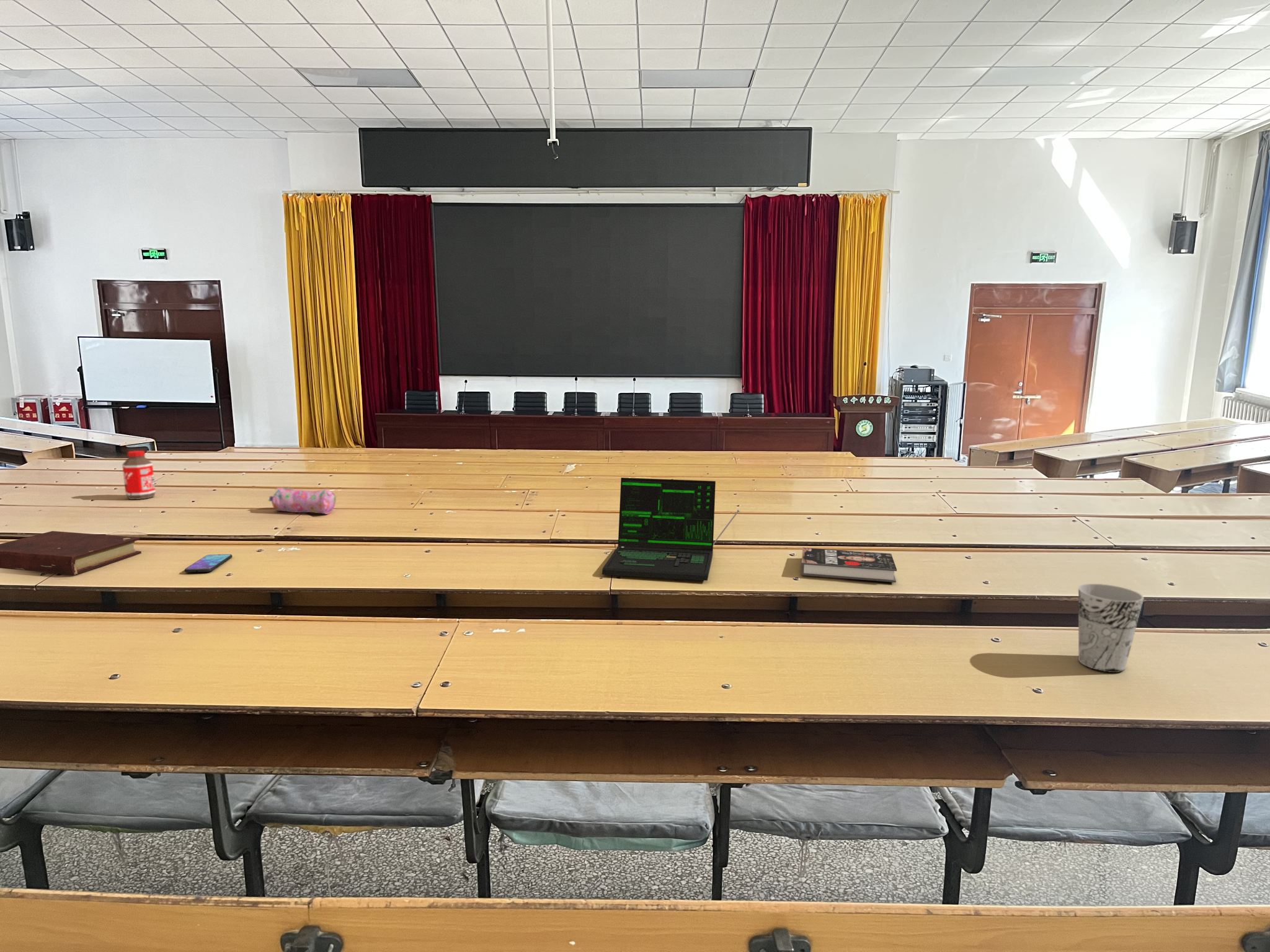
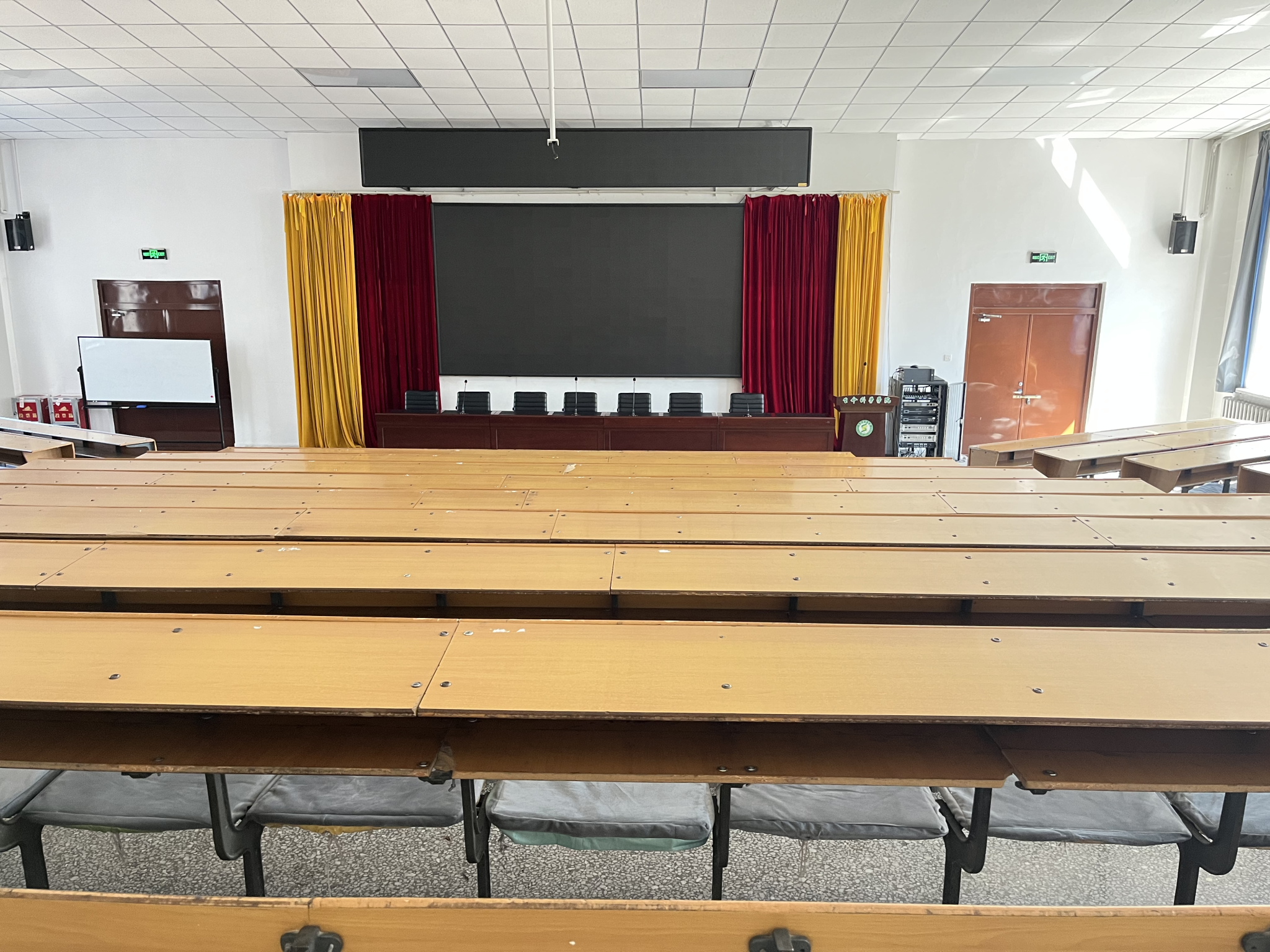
- smartphone [184,553,233,573]
- bottle [122,450,156,500]
- book [801,547,897,583]
- pencil case [268,486,337,515]
- book [0,531,142,575]
- cup [1078,583,1144,673]
- laptop [602,477,740,581]
